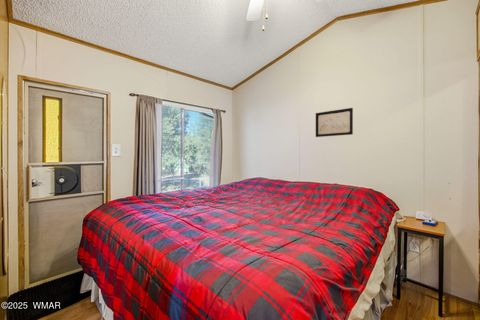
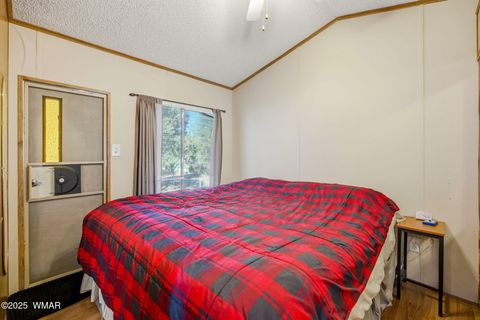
- wall art [315,107,354,138]
